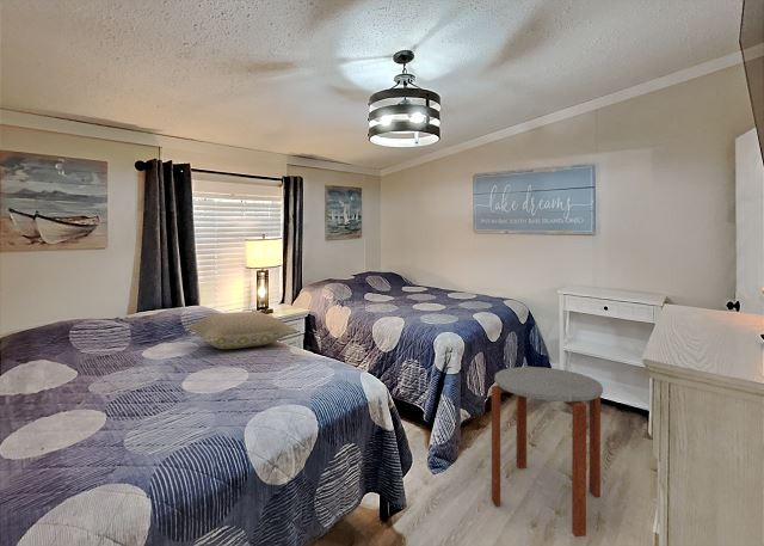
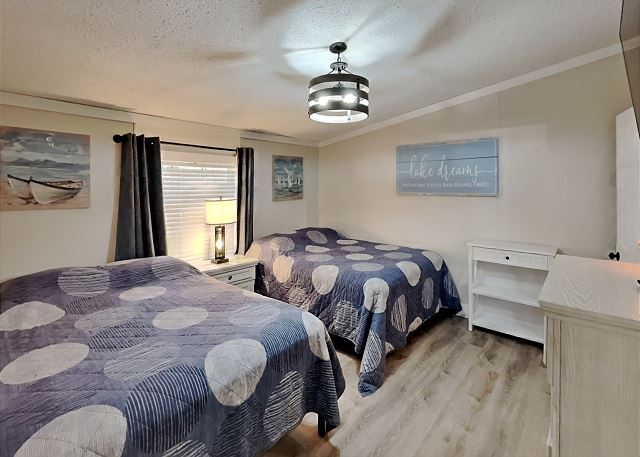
- side table [491,366,604,538]
- pillow [186,311,297,350]
